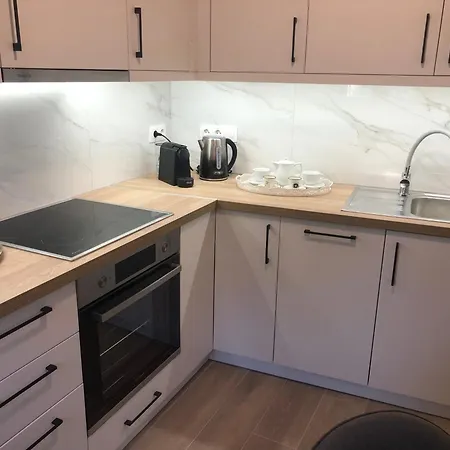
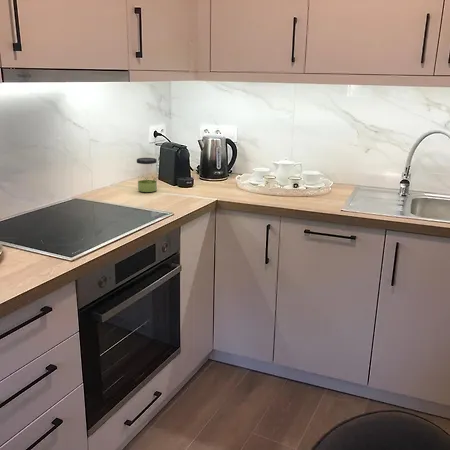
+ jar [136,157,158,193]
